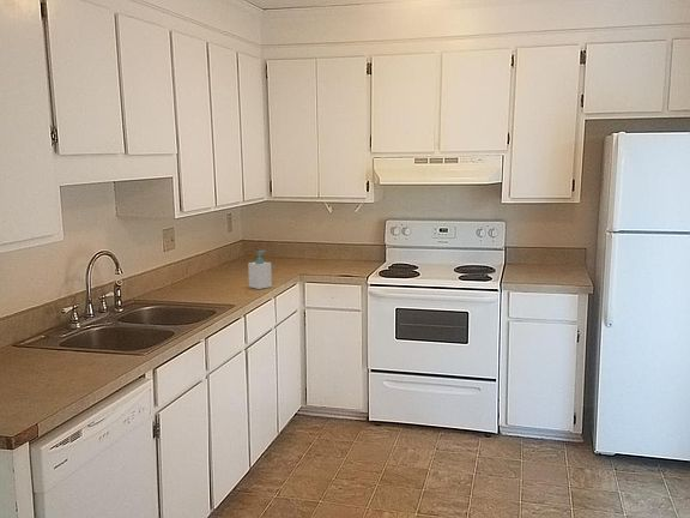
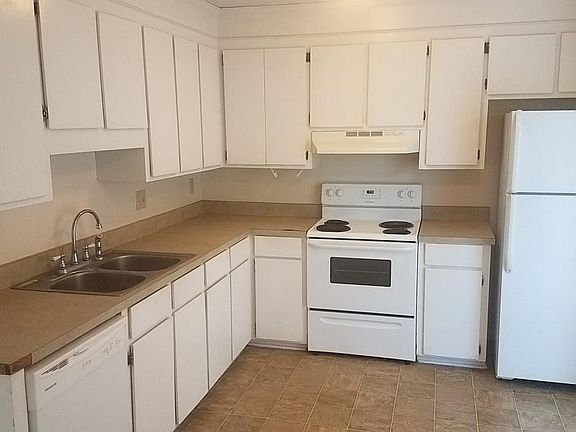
- soap bottle [247,249,273,290]
